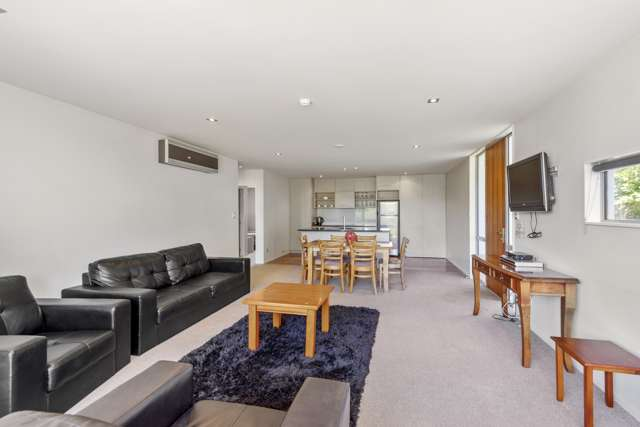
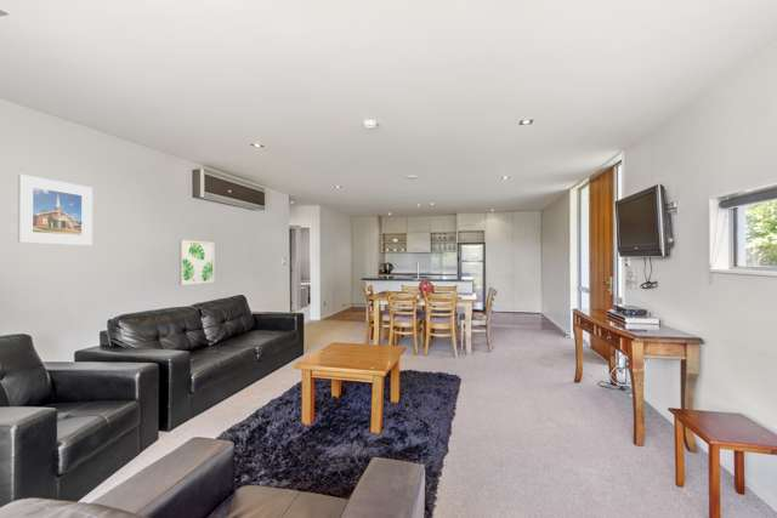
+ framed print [17,173,93,246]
+ wall art [177,239,216,286]
